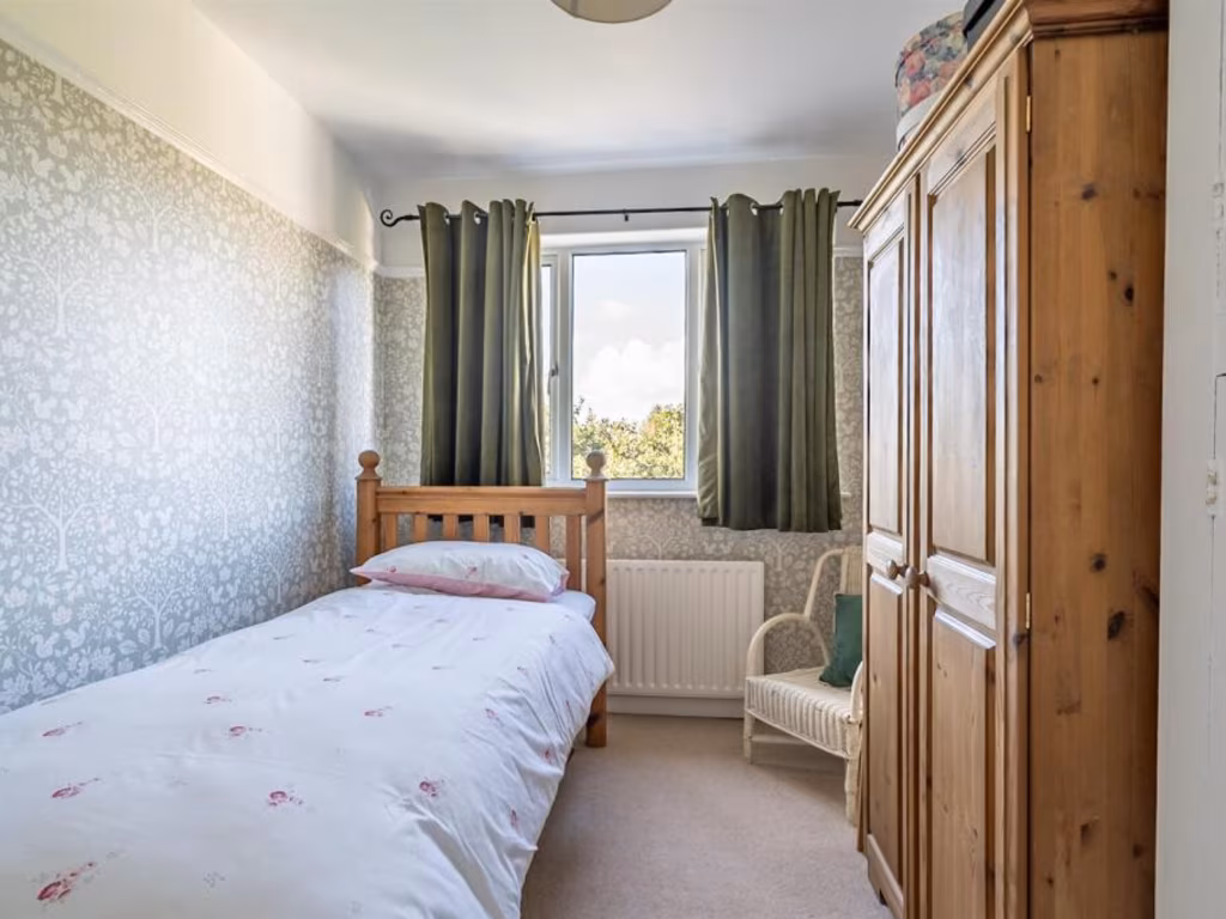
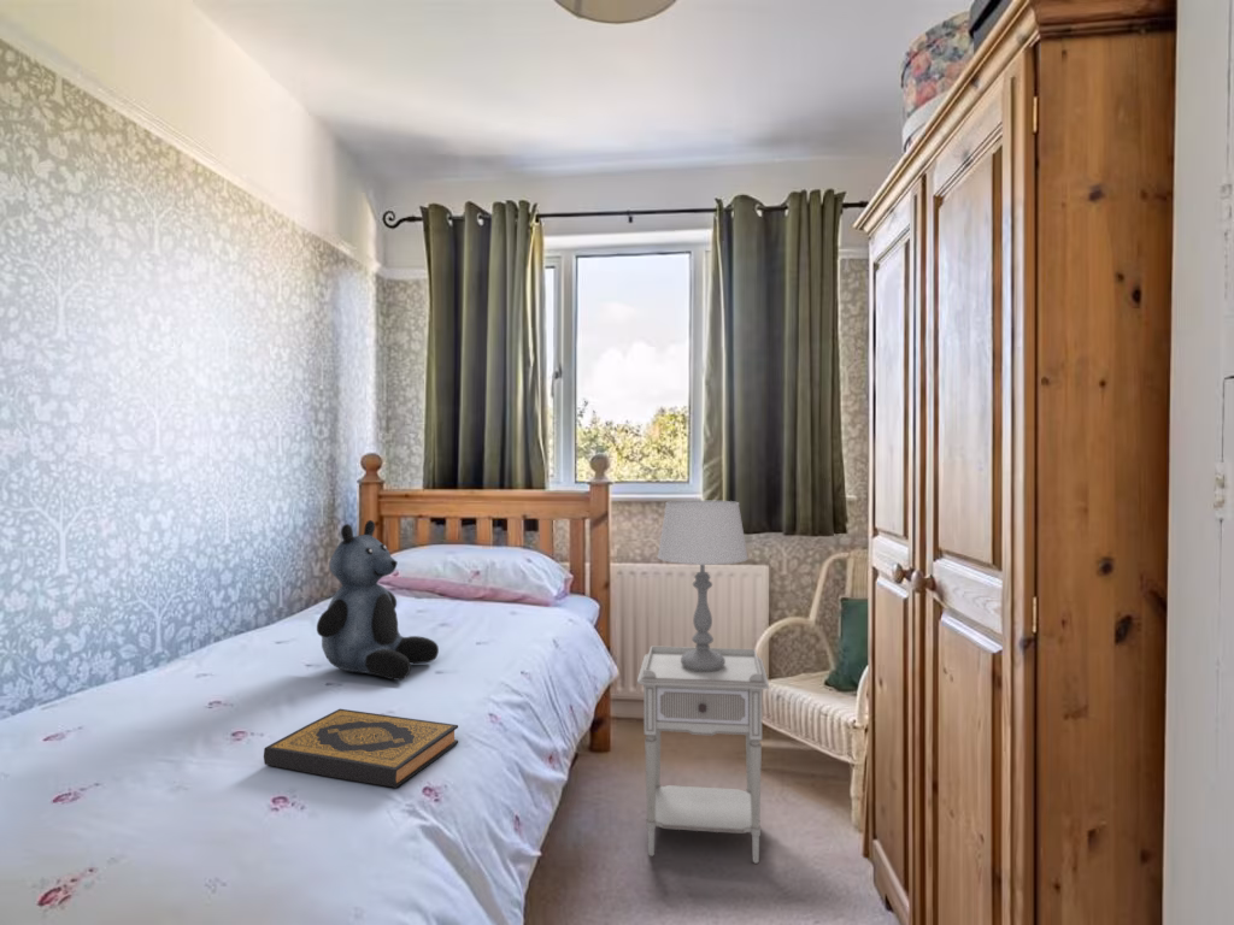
+ nightstand [636,644,770,865]
+ teddy bear [316,519,440,682]
+ table lamp [656,499,750,672]
+ hardback book [263,708,459,789]
